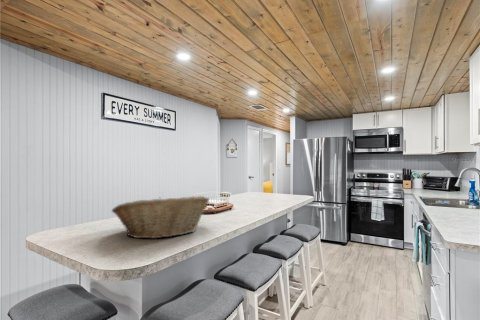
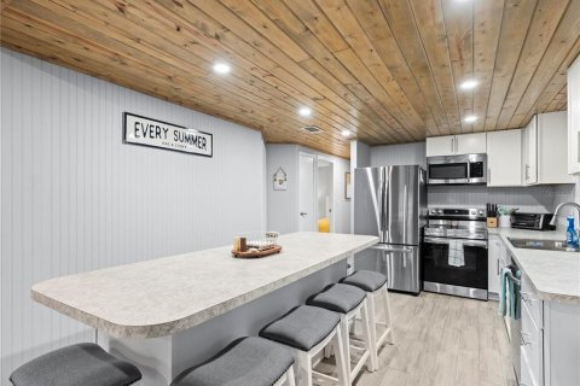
- fruit basket [111,195,210,240]
